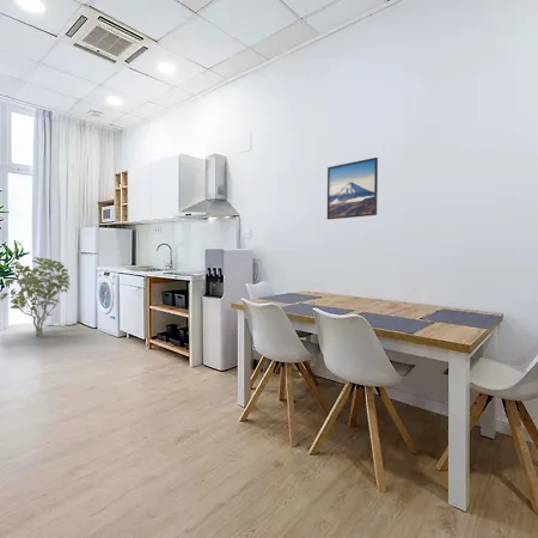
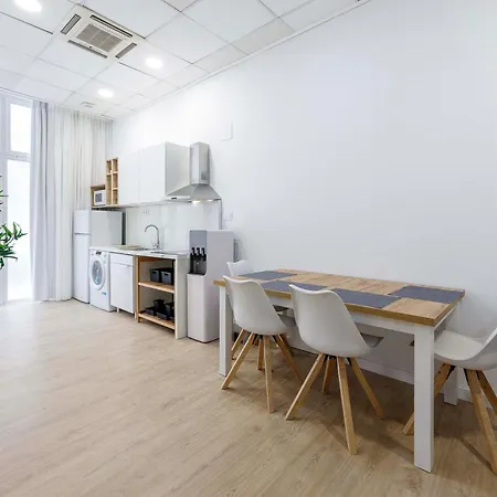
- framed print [326,157,379,221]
- shrub [0,256,72,337]
